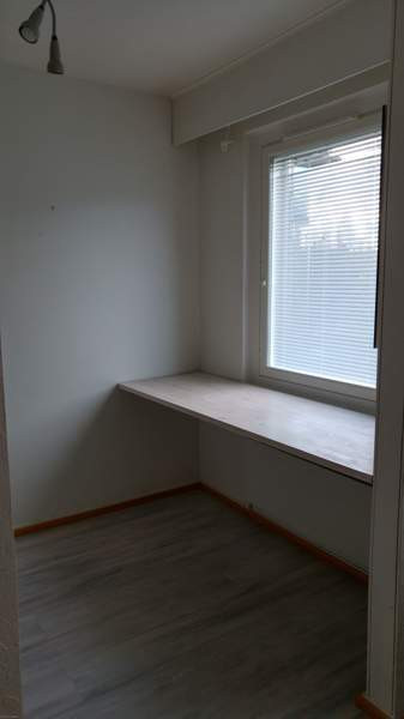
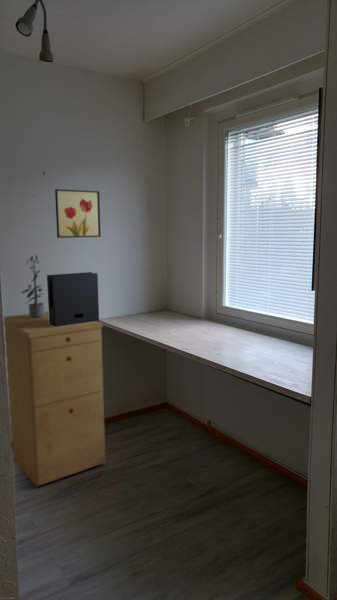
+ file holder [46,271,100,327]
+ potted plant [20,255,45,318]
+ wall art [54,188,102,239]
+ filing cabinet [3,310,106,488]
